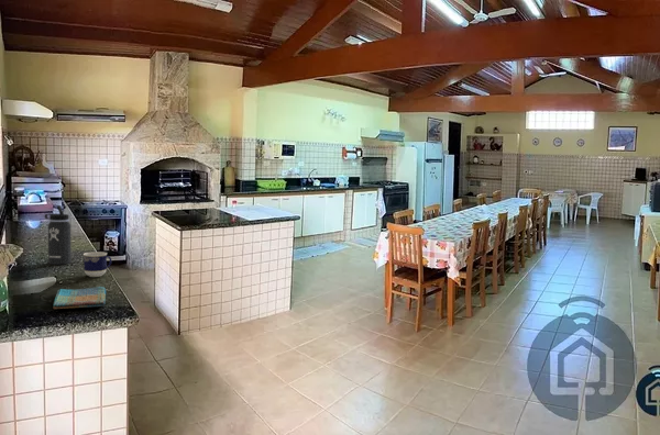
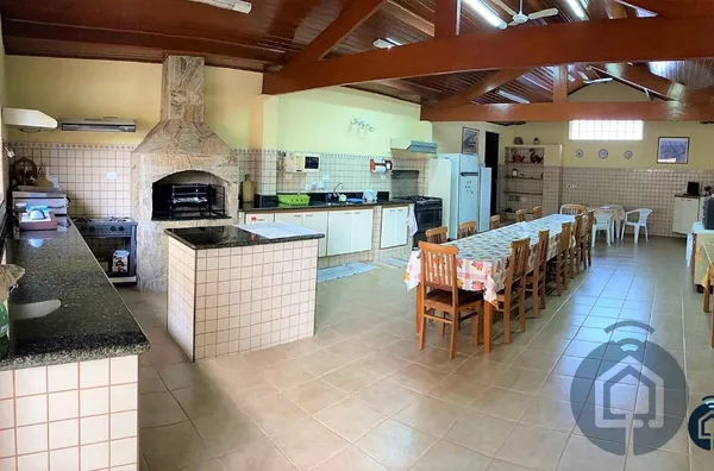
- cup [82,250,112,278]
- thermos bottle [44,204,73,266]
- dish towel [52,286,107,310]
